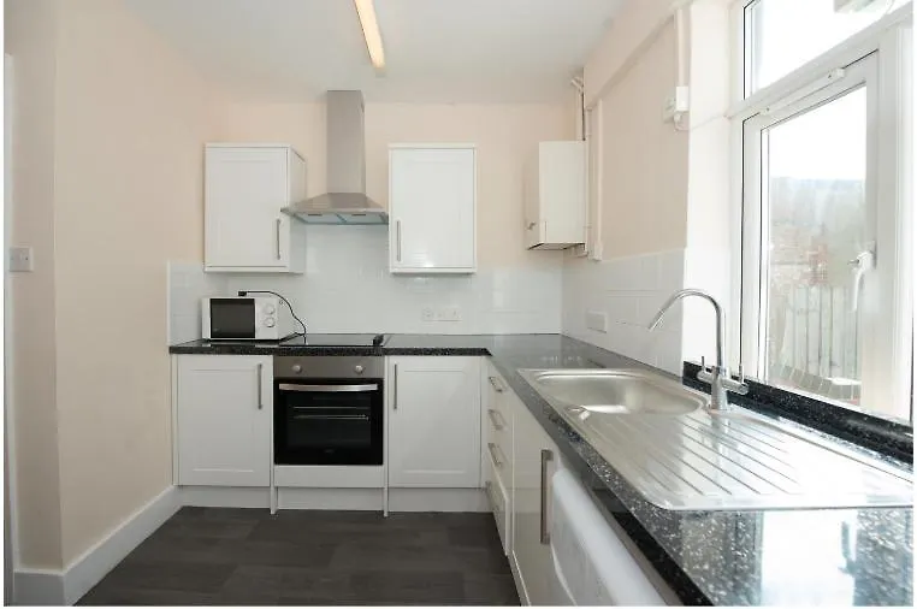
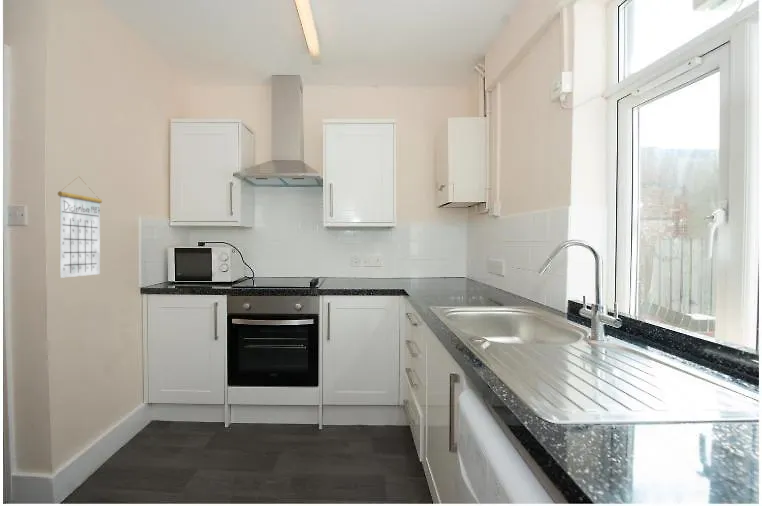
+ calendar [57,175,103,279]
